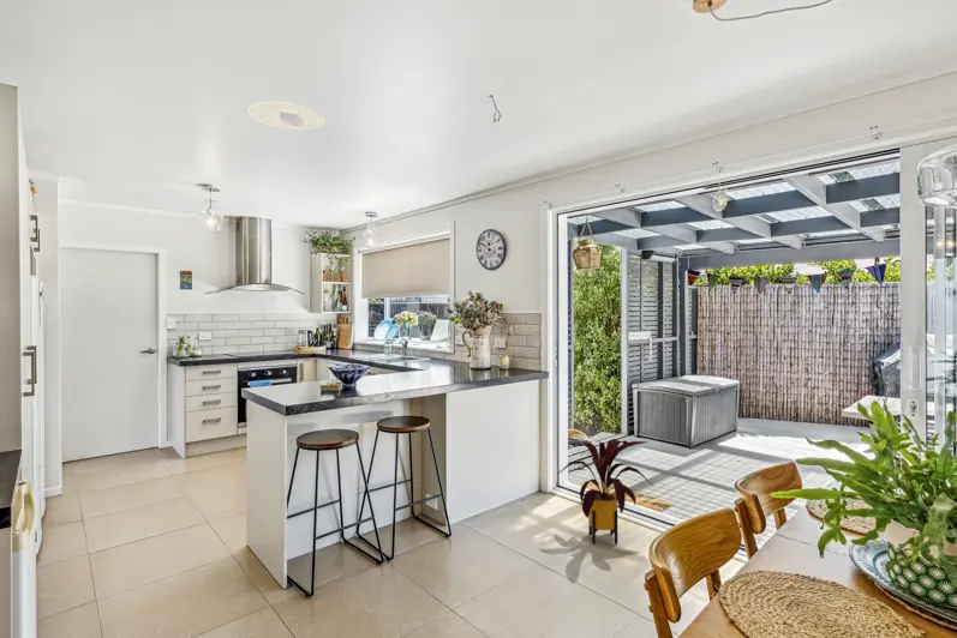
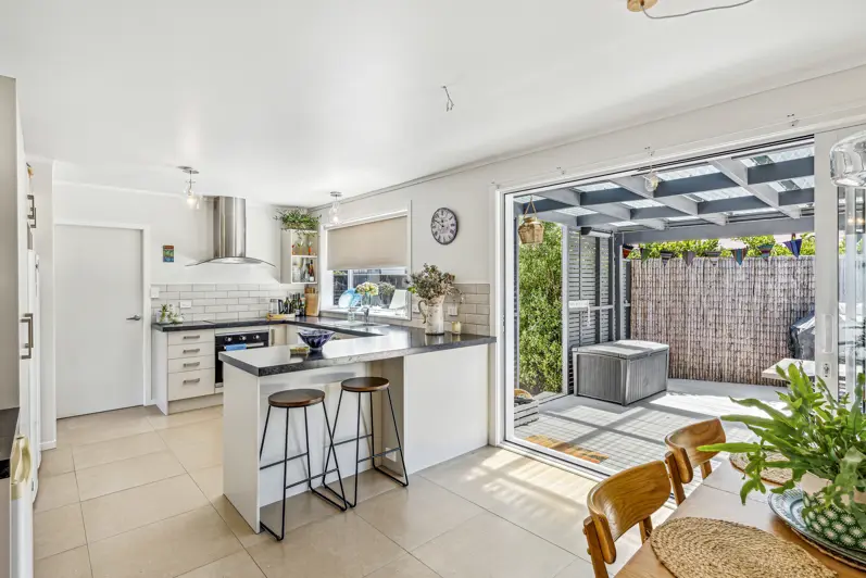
- house plant [557,438,656,546]
- recessed light [247,101,327,132]
